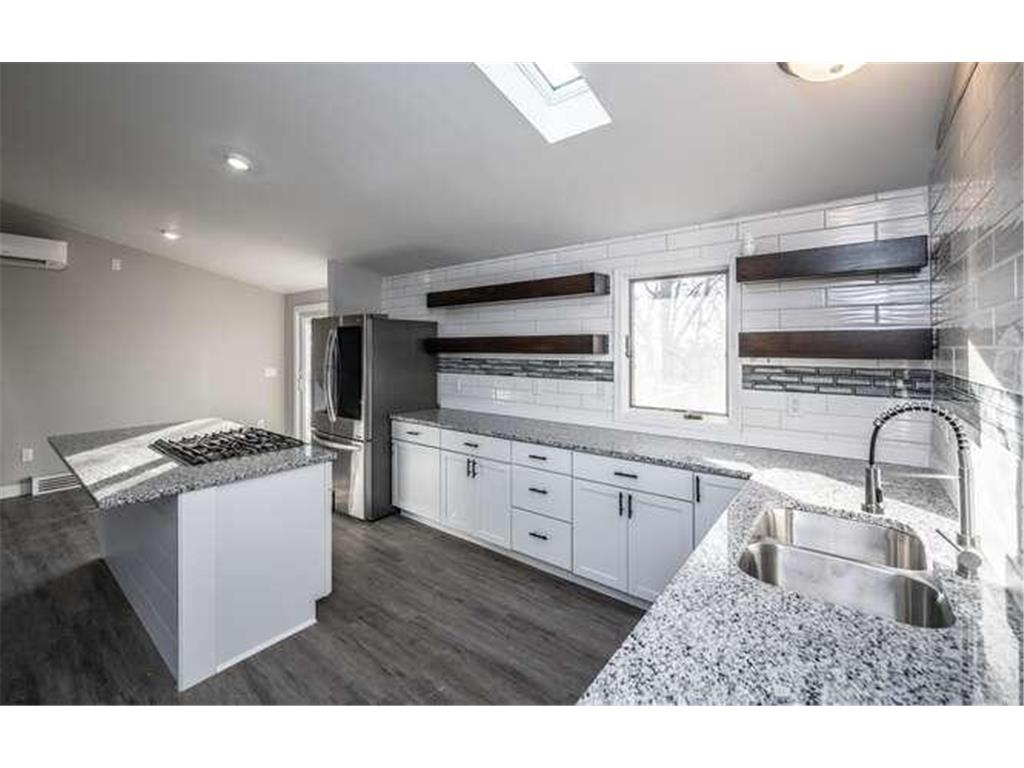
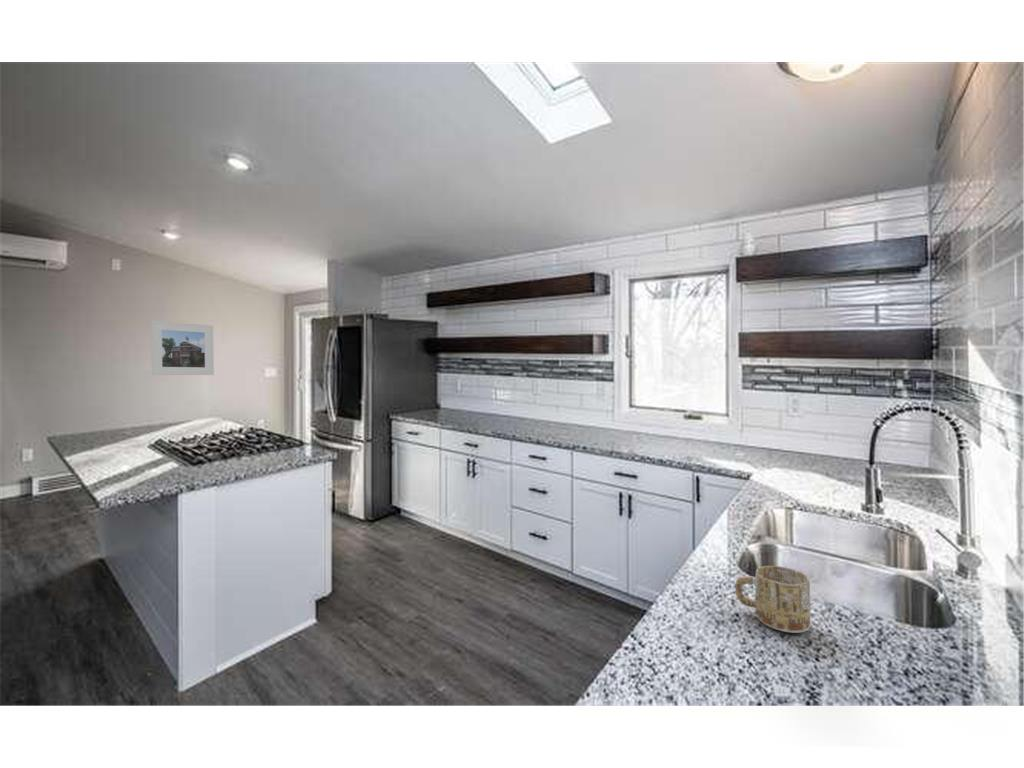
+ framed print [150,320,215,376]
+ mug [734,565,811,634]
